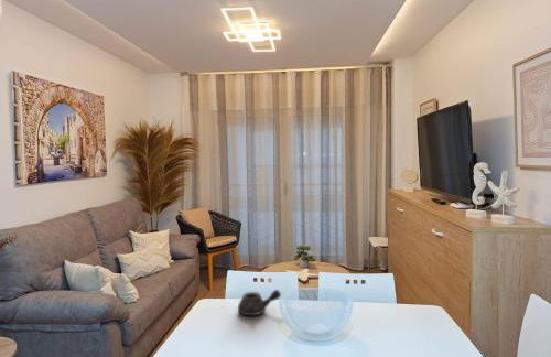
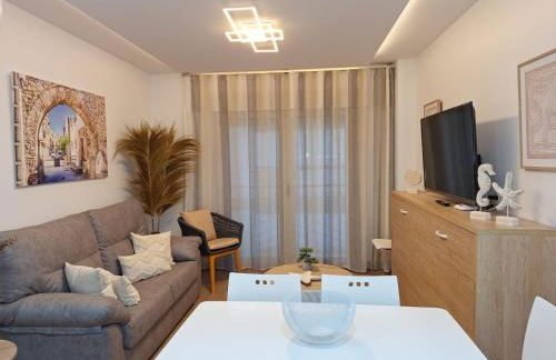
- teapot [237,289,282,316]
